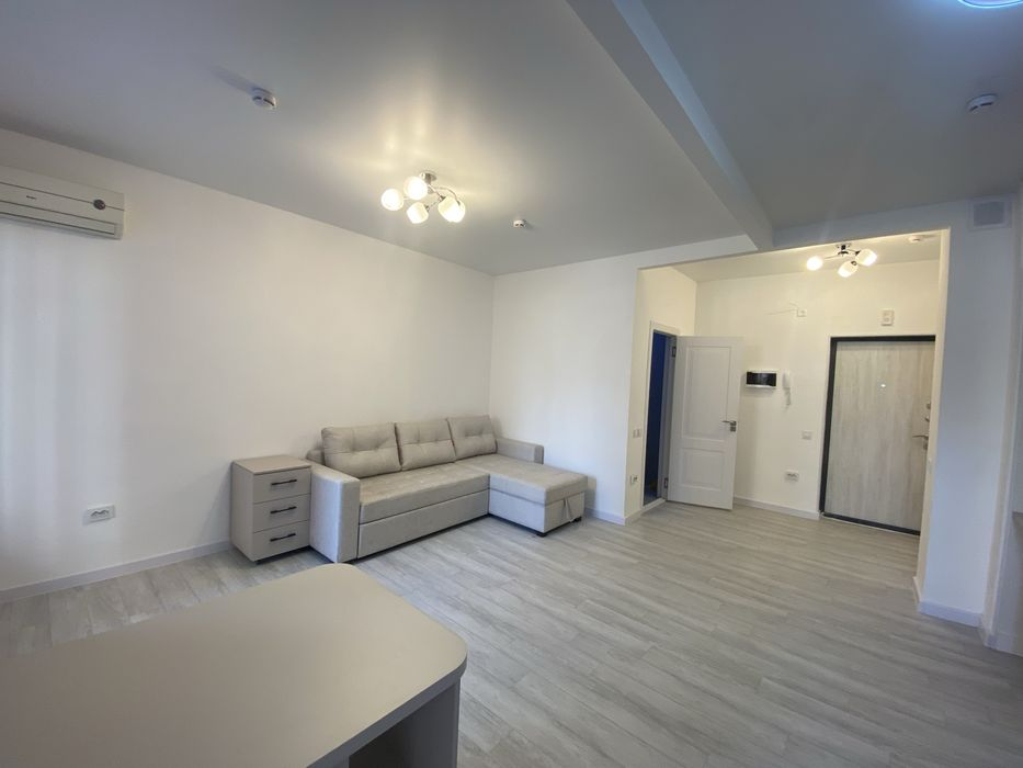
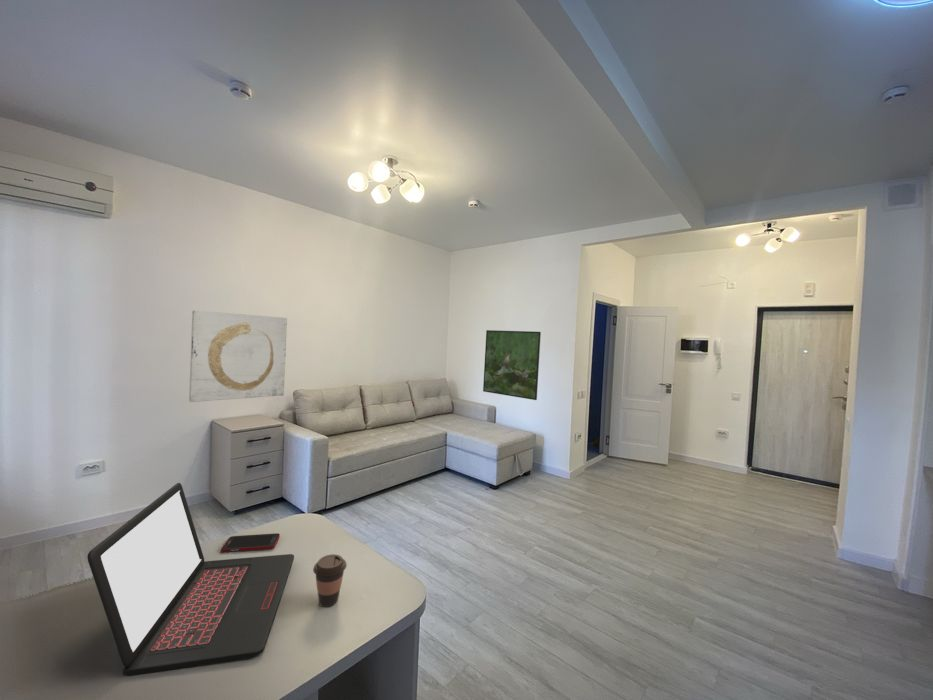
+ wall art [188,310,288,403]
+ cell phone [220,532,281,553]
+ coffee cup [312,553,348,608]
+ laptop [86,482,295,677]
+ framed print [482,329,542,401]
